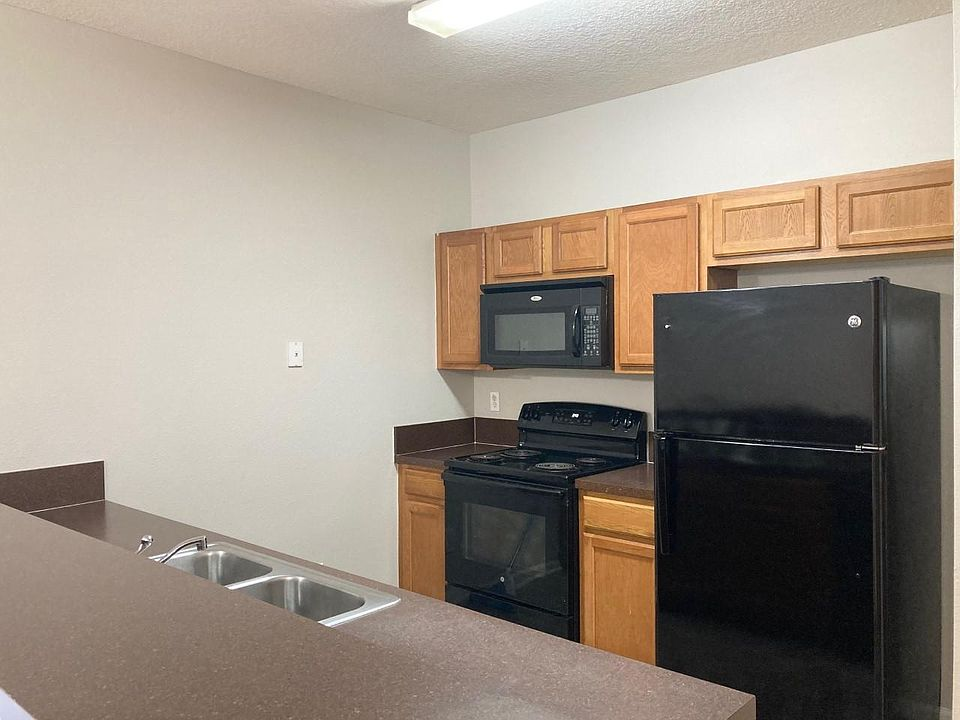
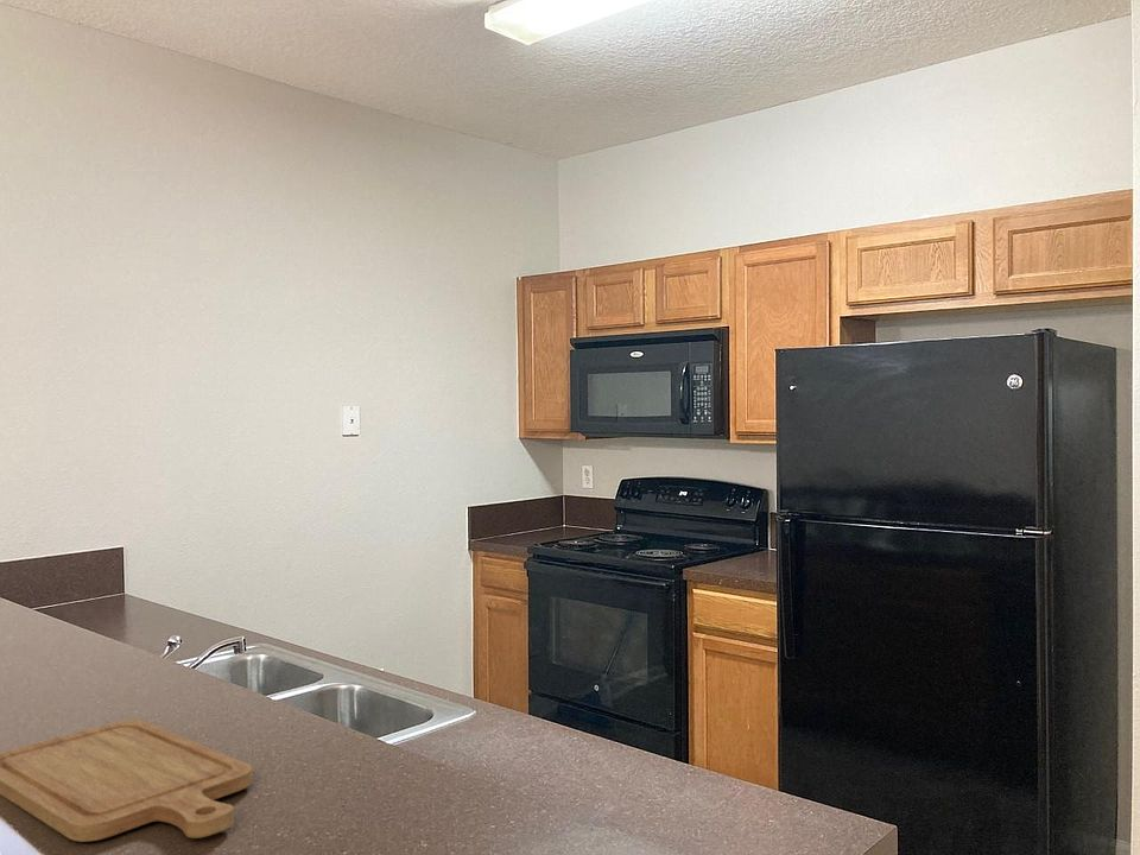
+ chopping board [0,718,254,843]
